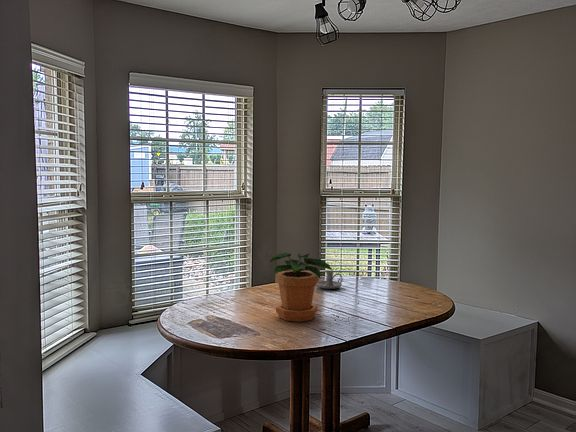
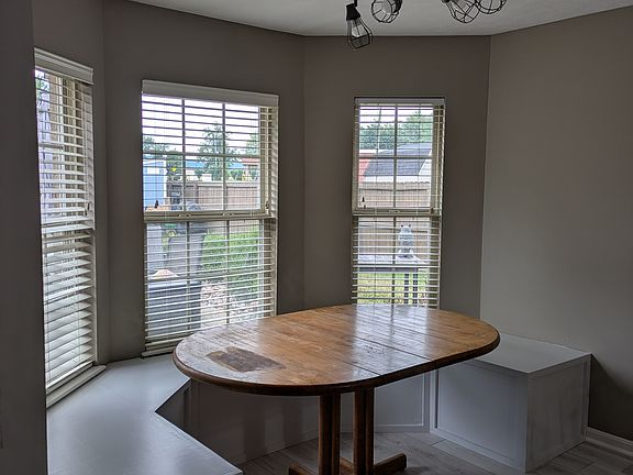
- potted plant [269,252,334,323]
- candle holder [316,270,344,290]
